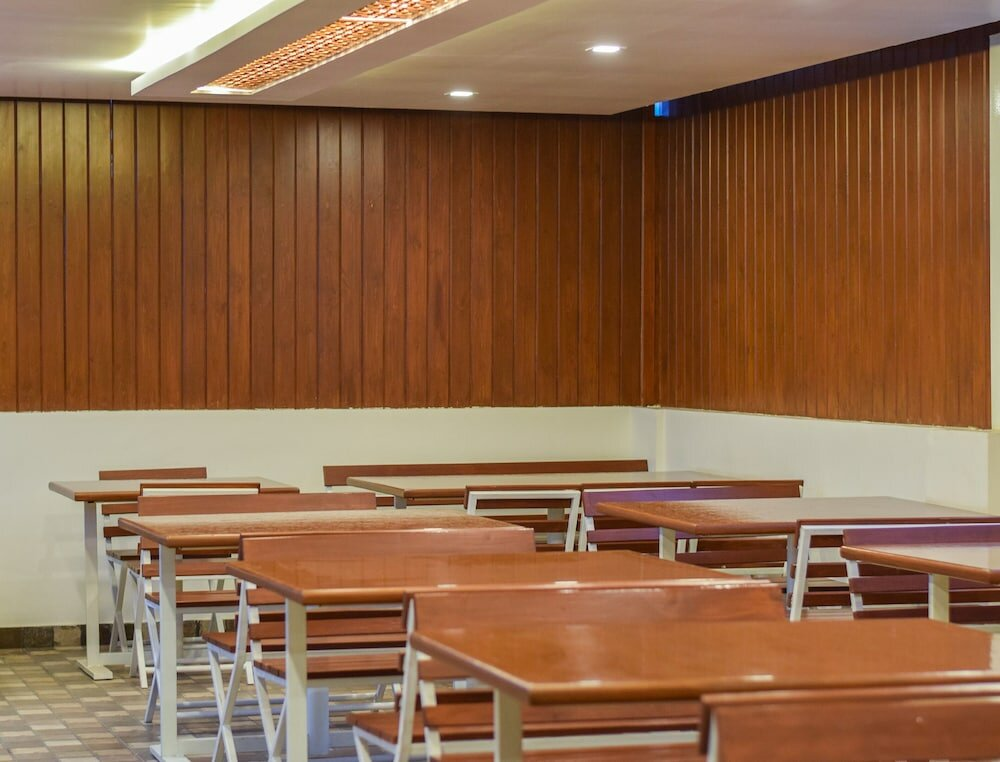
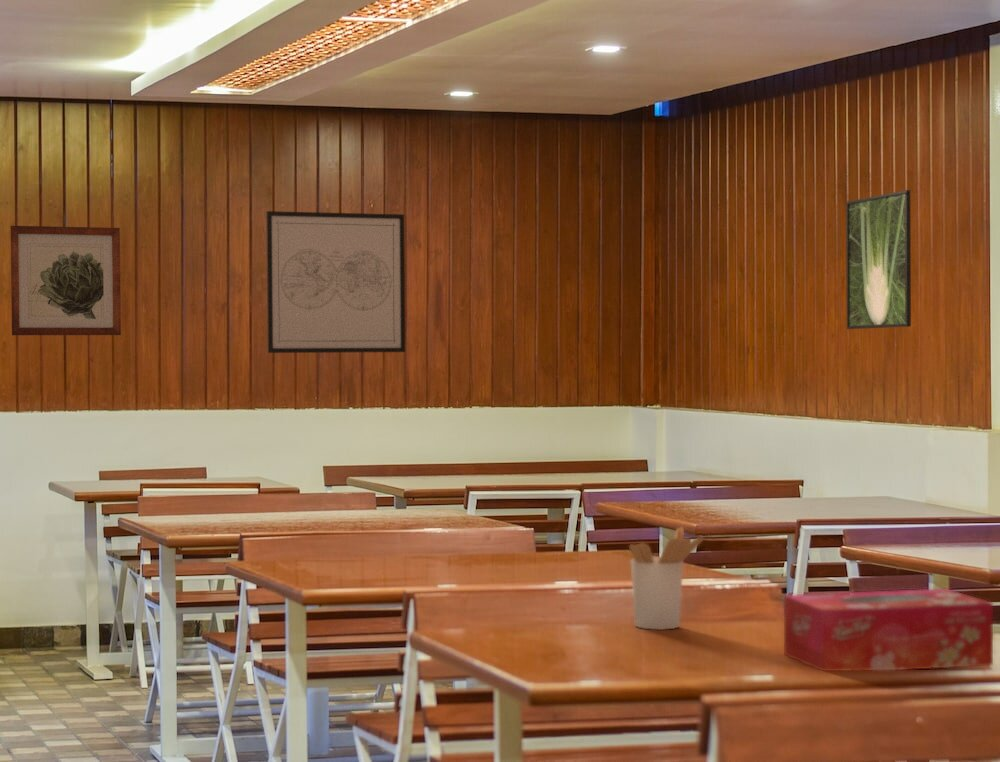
+ wall art [10,225,122,336]
+ tissue box [783,588,994,672]
+ utensil holder [628,525,705,630]
+ wall art [265,210,406,354]
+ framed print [845,189,912,330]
